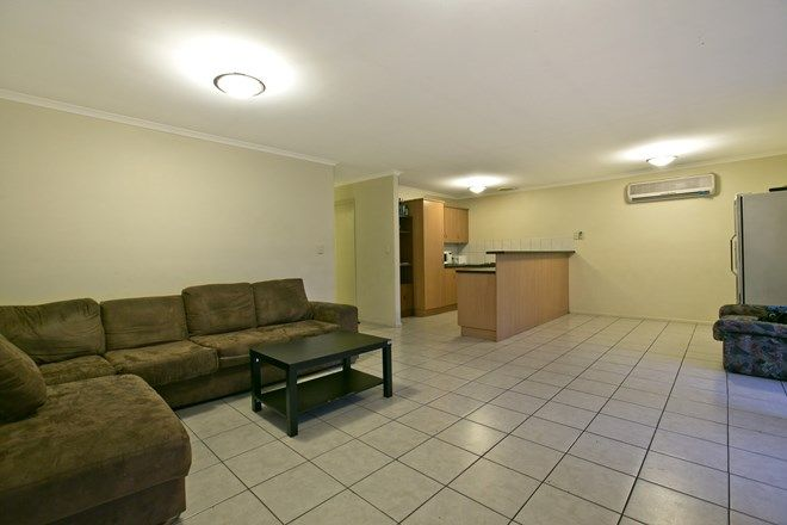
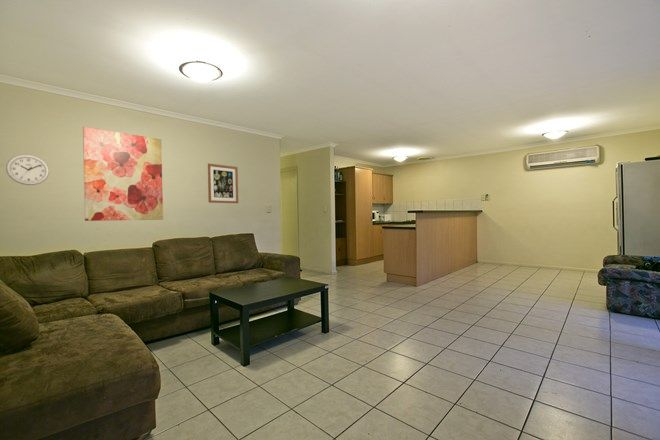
+ wall art [207,162,239,204]
+ wall clock [5,154,51,186]
+ wall art [82,126,164,222]
